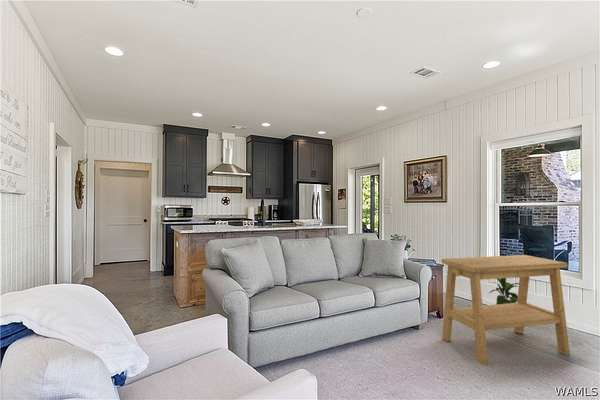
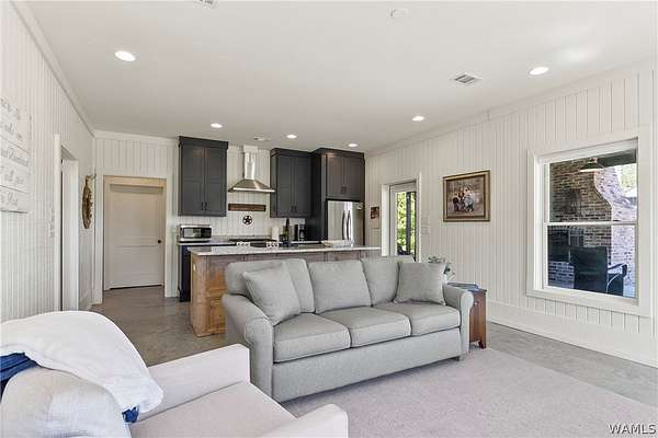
- house plant [486,278,519,305]
- side table [441,254,571,366]
